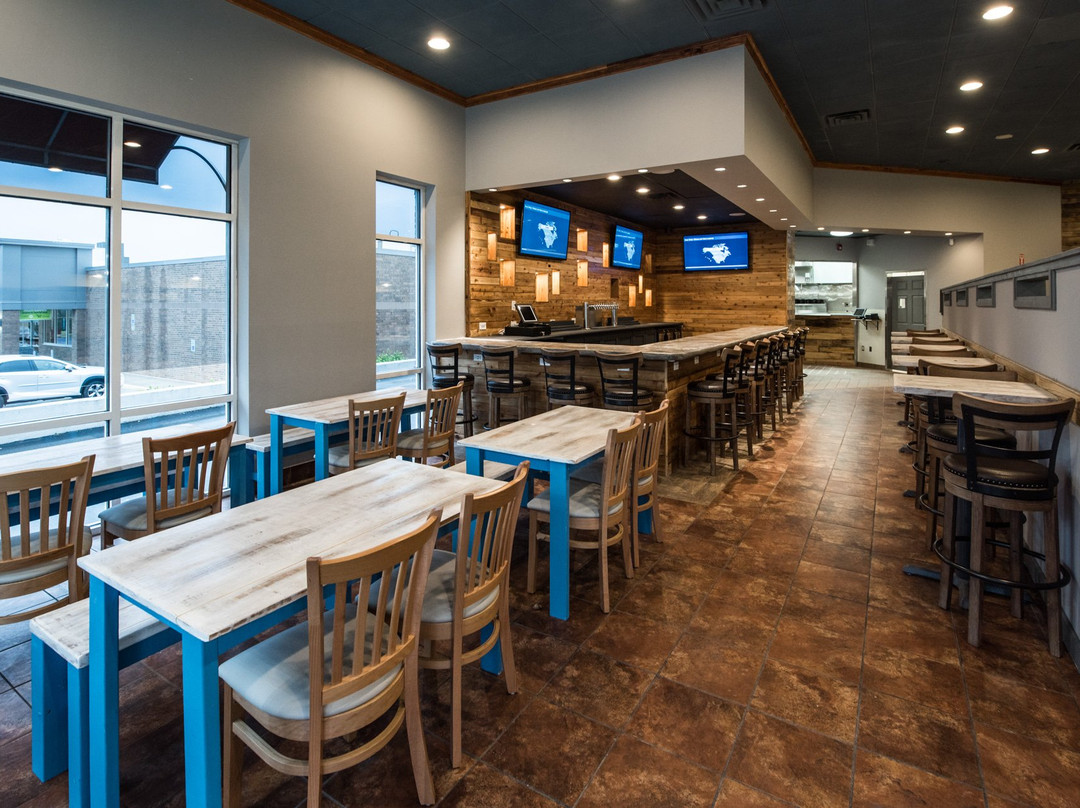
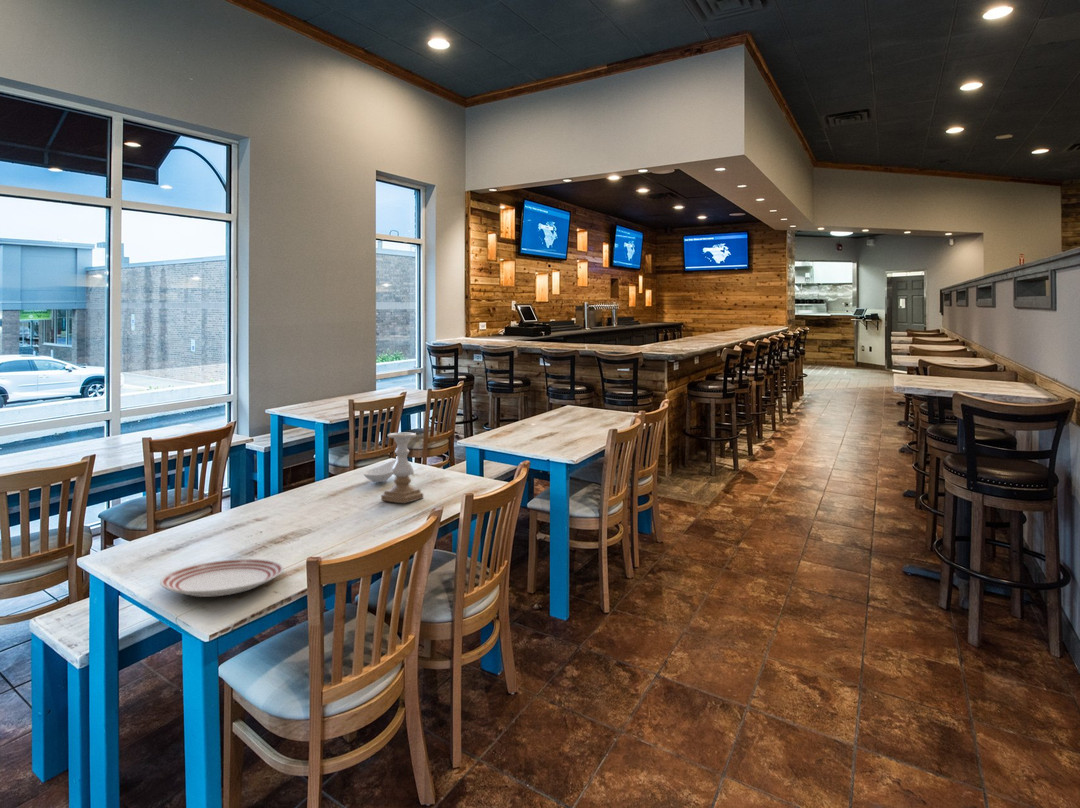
+ dinner plate [159,558,285,598]
+ candle holder [380,432,424,504]
+ spoon rest [362,459,415,483]
